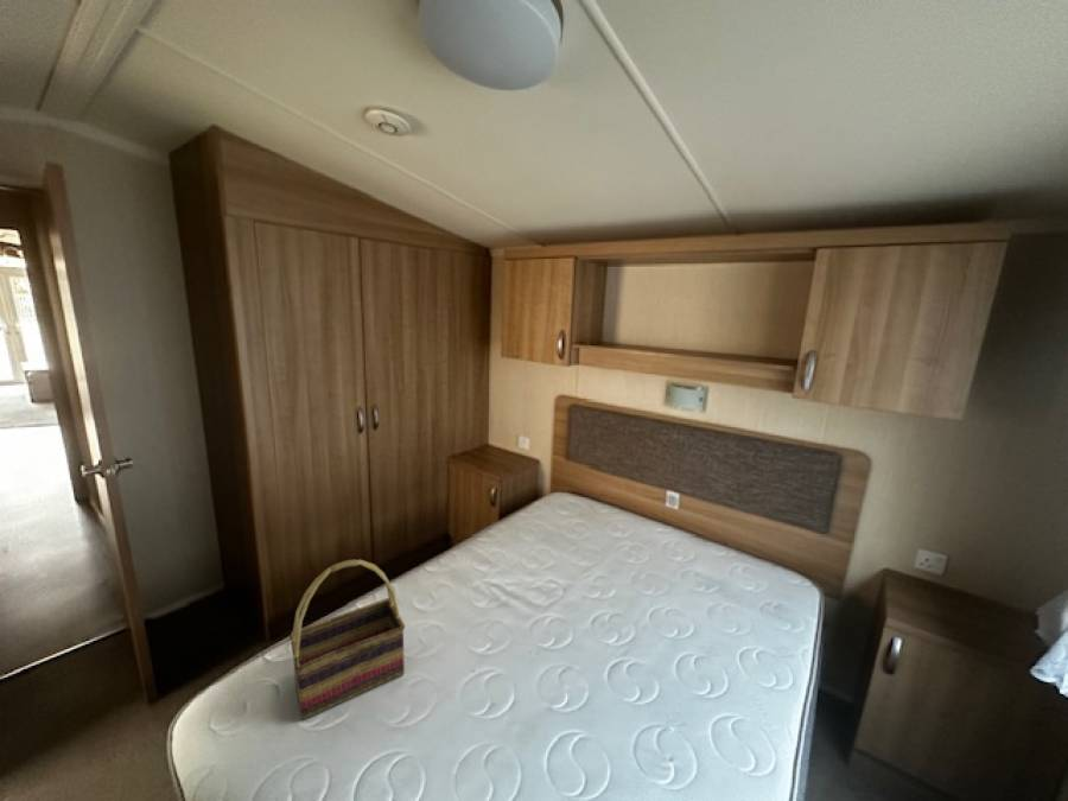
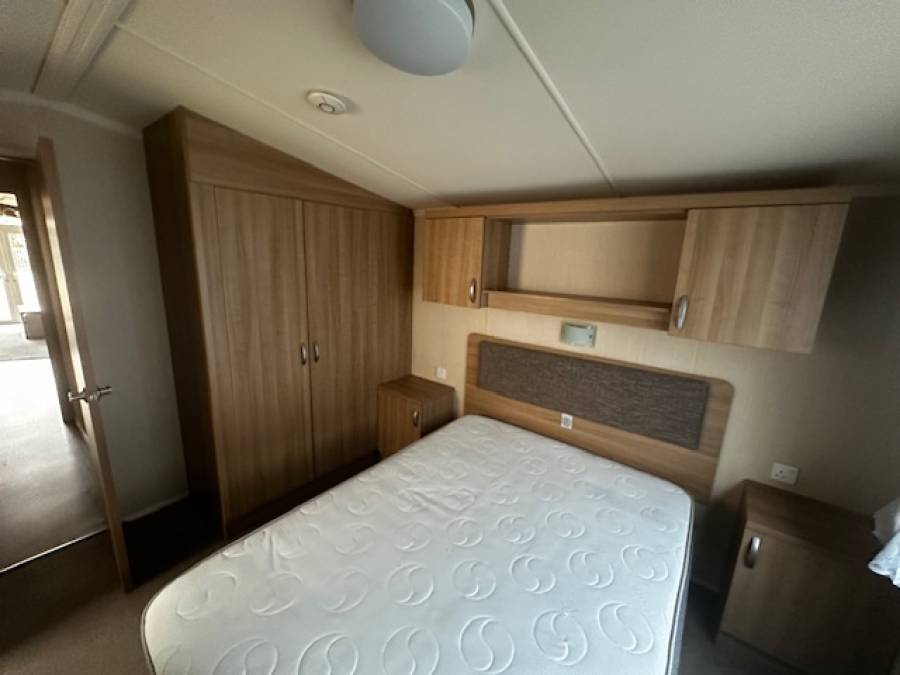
- woven basket [288,559,406,720]
